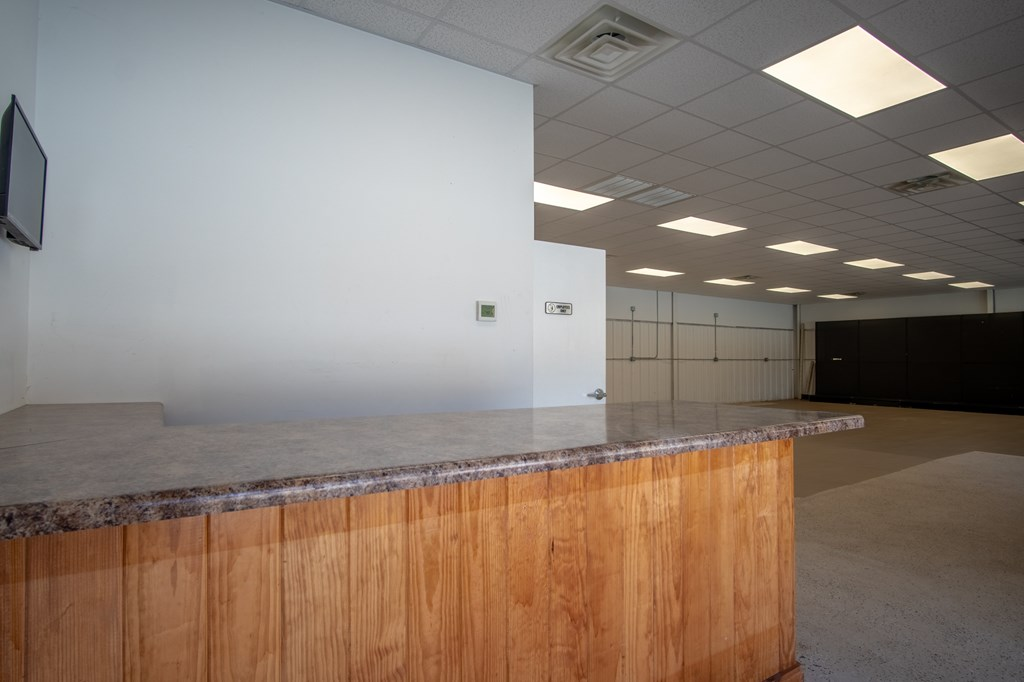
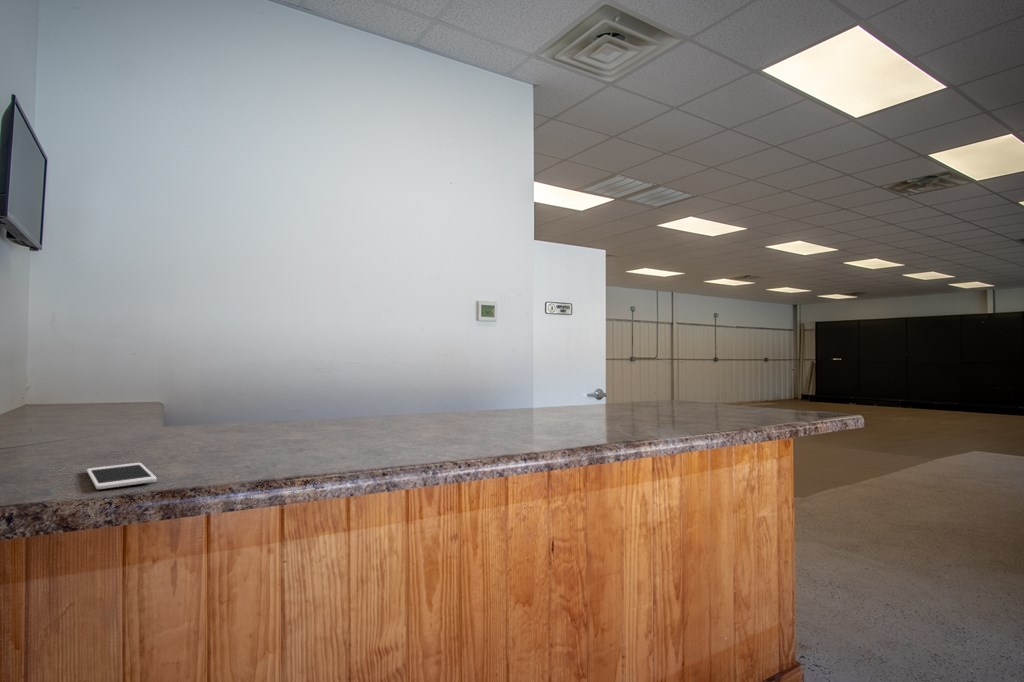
+ cell phone [86,462,157,490]
